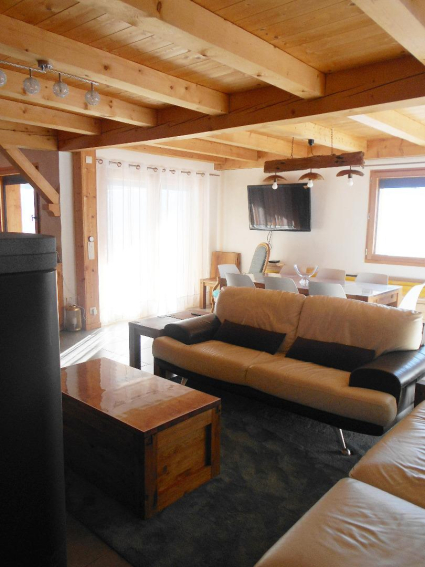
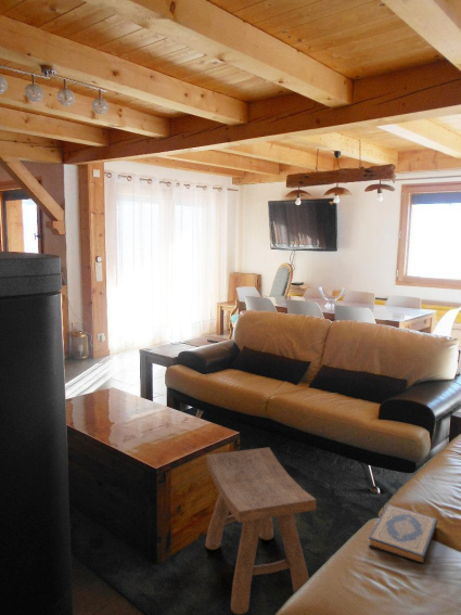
+ stool [204,447,317,615]
+ hardback book [368,503,438,565]
